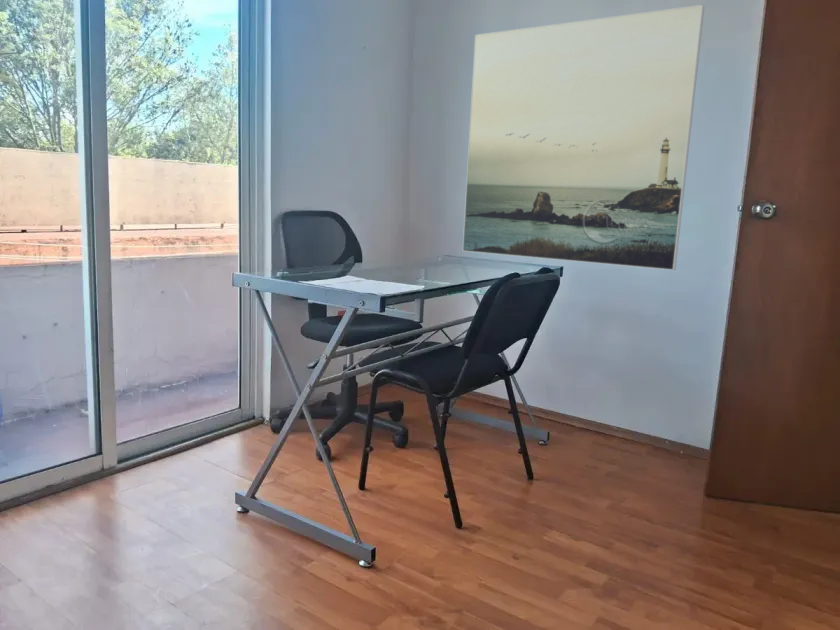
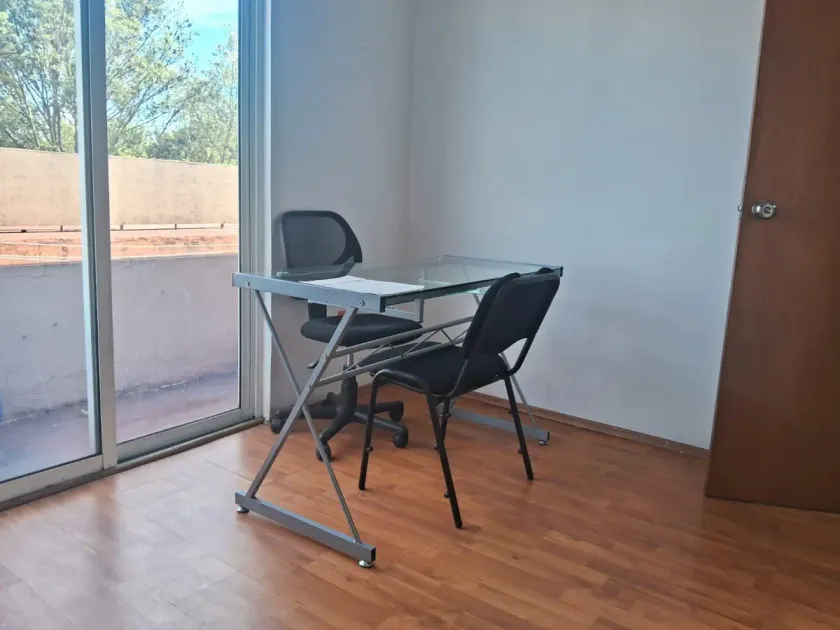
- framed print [462,4,705,271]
